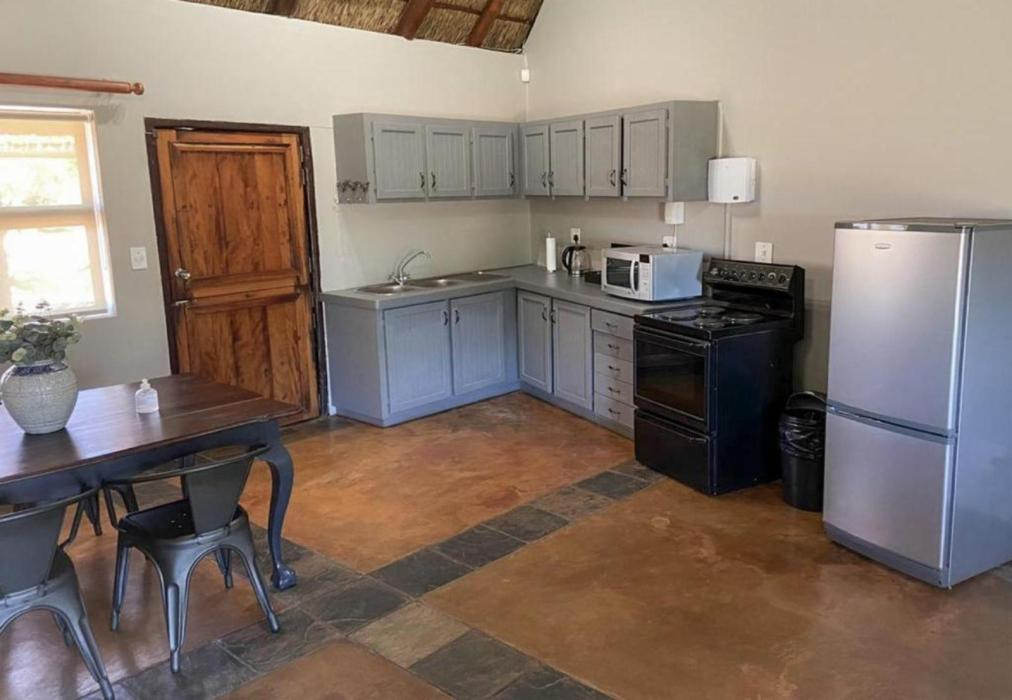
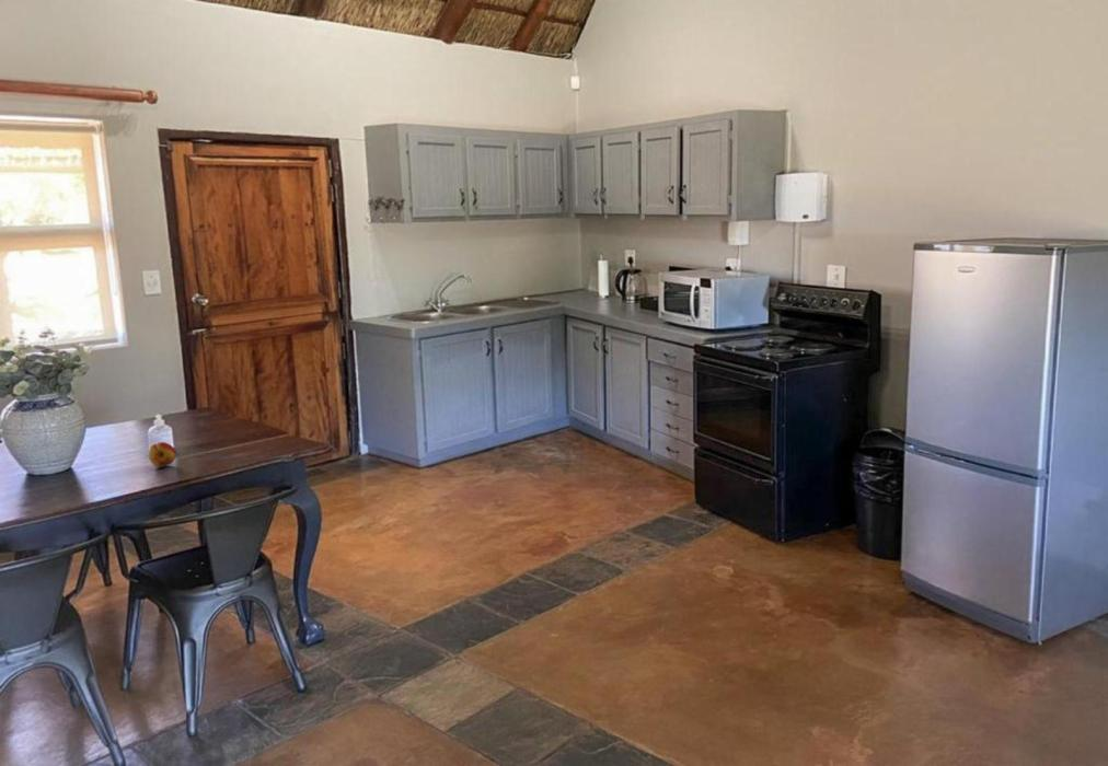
+ fruit [148,441,177,468]
